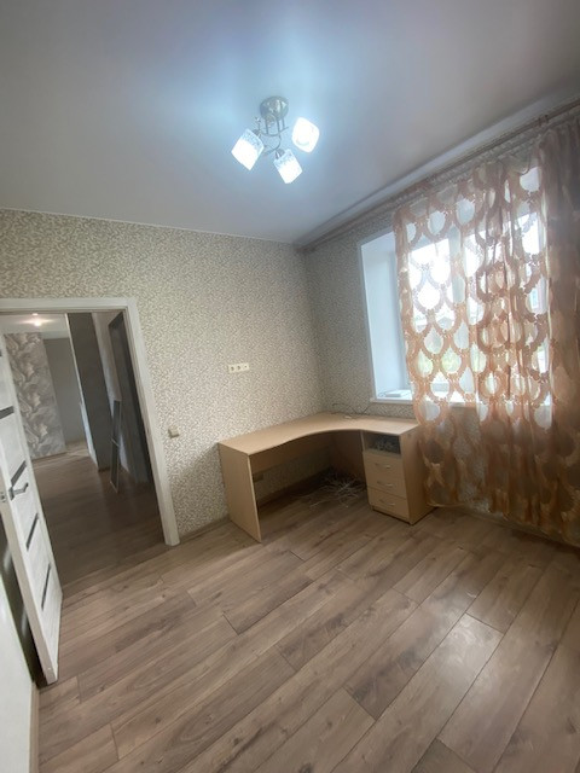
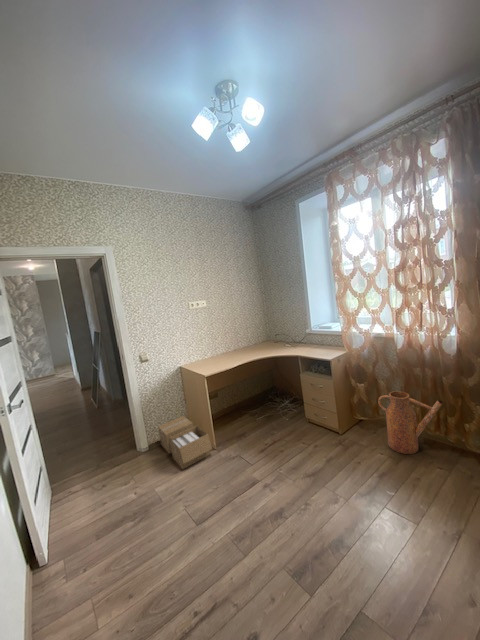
+ cardboard box [157,415,213,470]
+ watering can [377,390,444,455]
